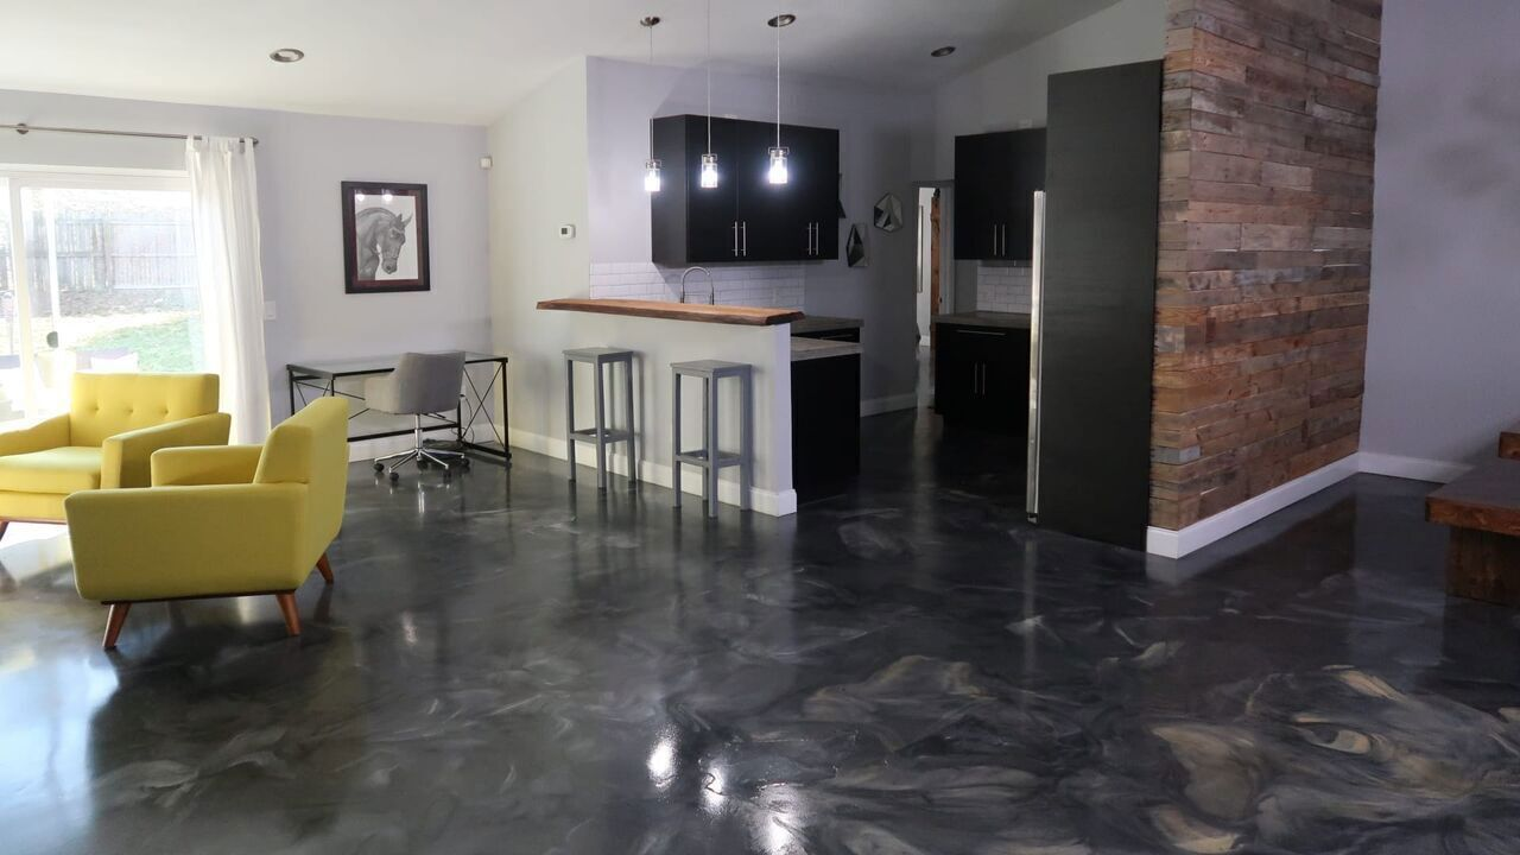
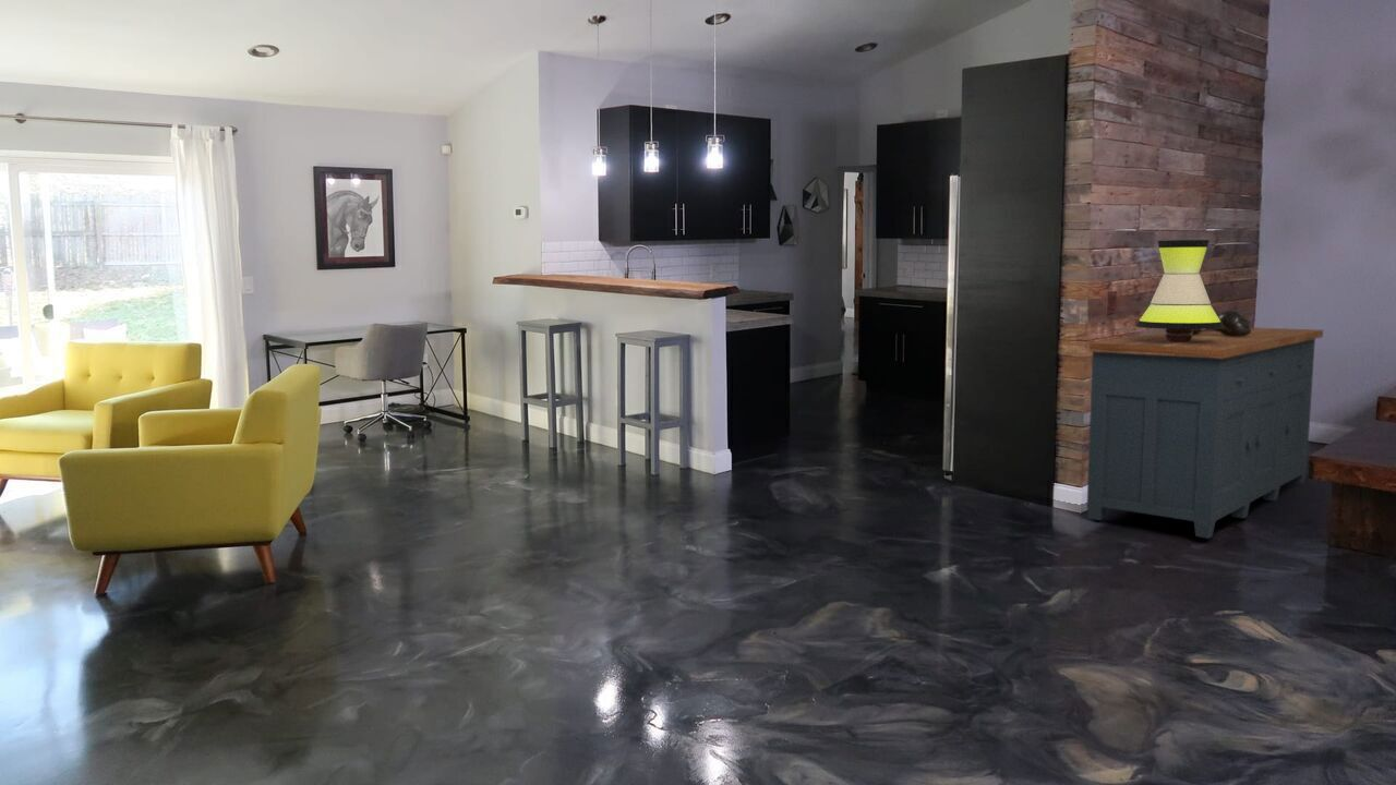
+ table lamp [1134,239,1225,342]
+ sideboard [1086,326,1324,540]
+ decorative vase [1192,309,1251,336]
